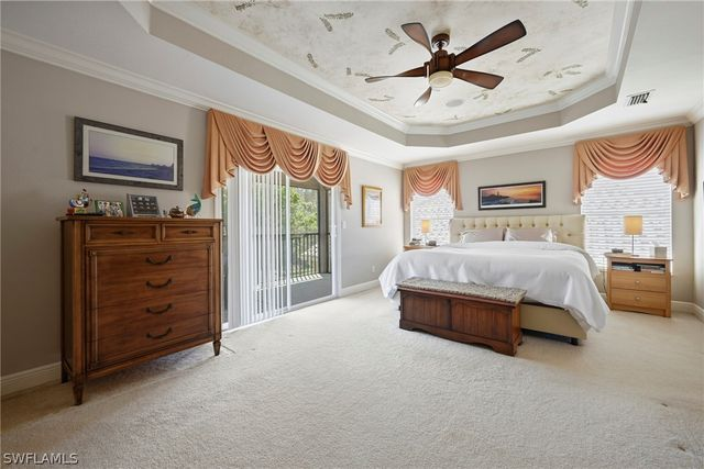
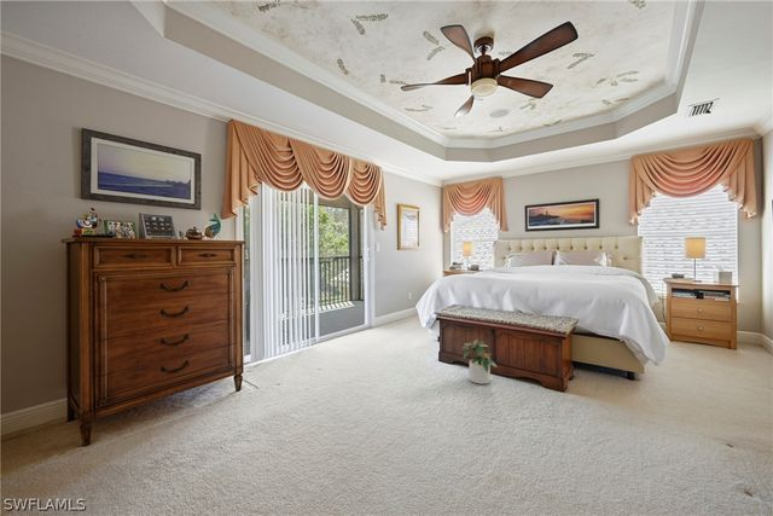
+ potted plant [459,338,498,385]
